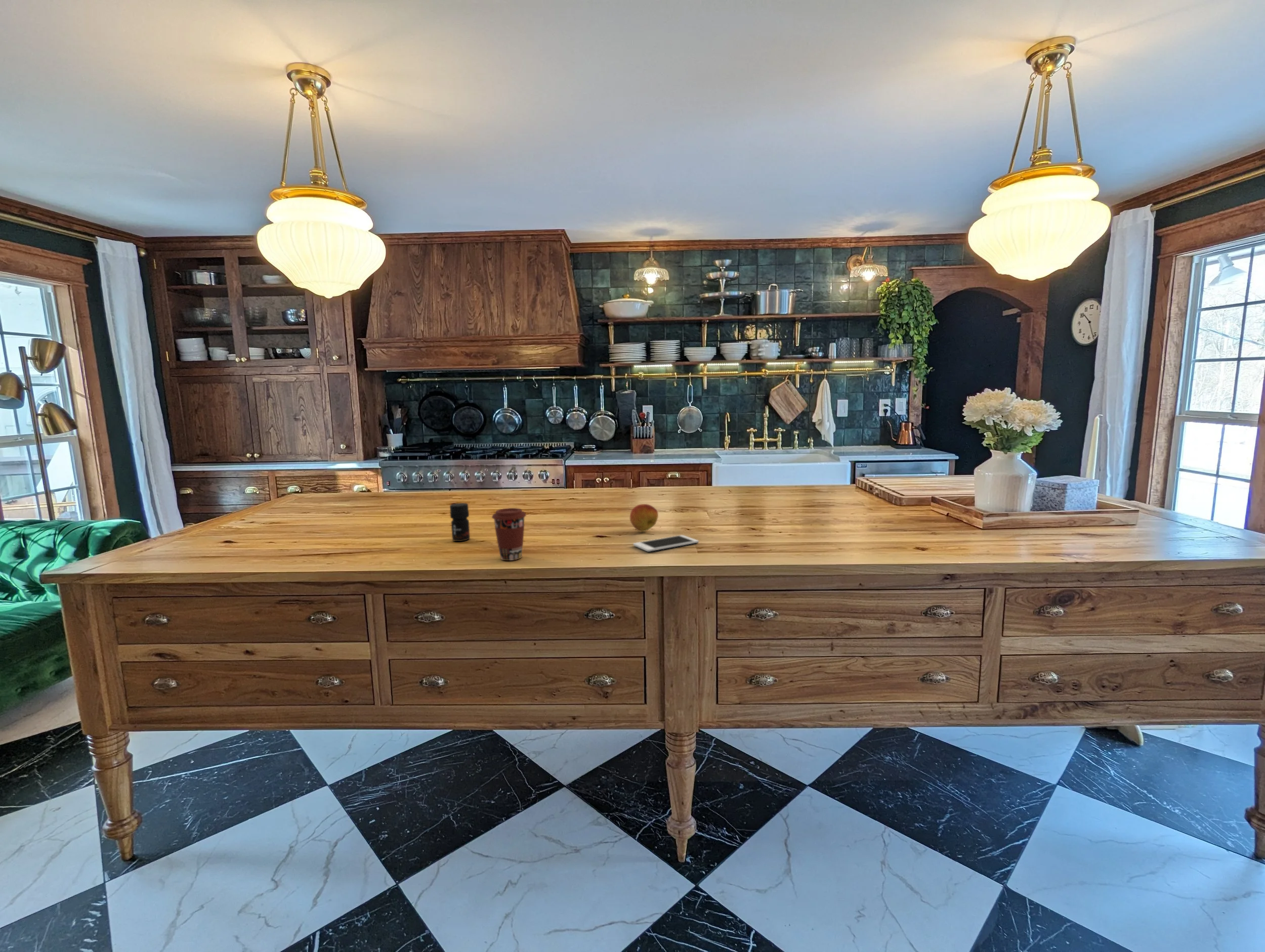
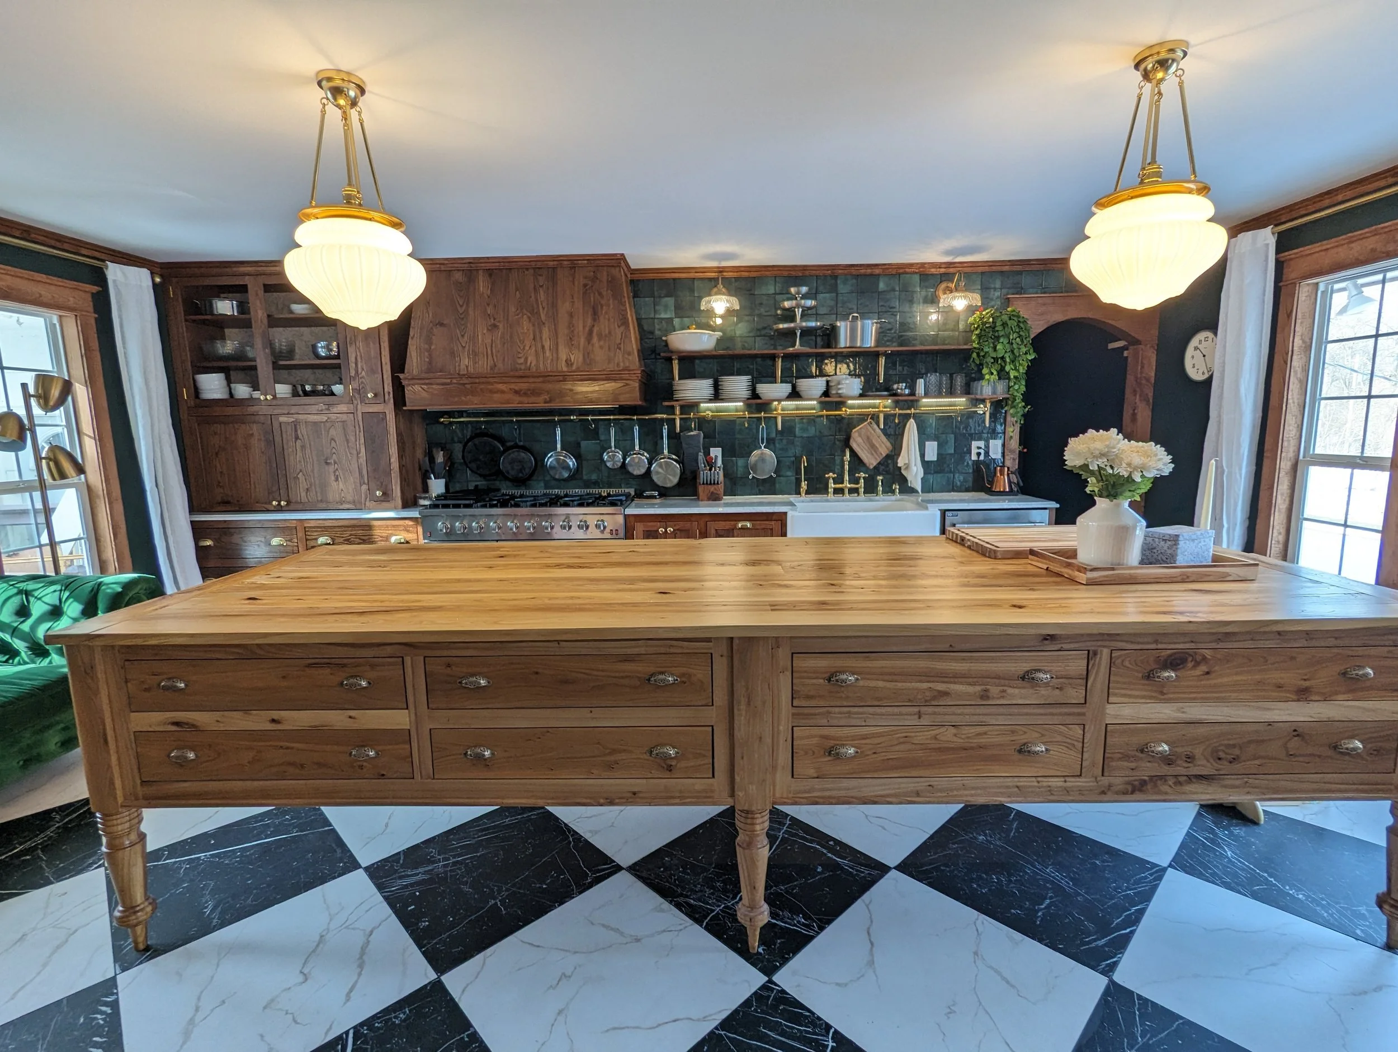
- cell phone [632,535,699,552]
- jar [449,502,471,542]
- fruit [629,503,659,532]
- coffee cup [491,507,527,561]
